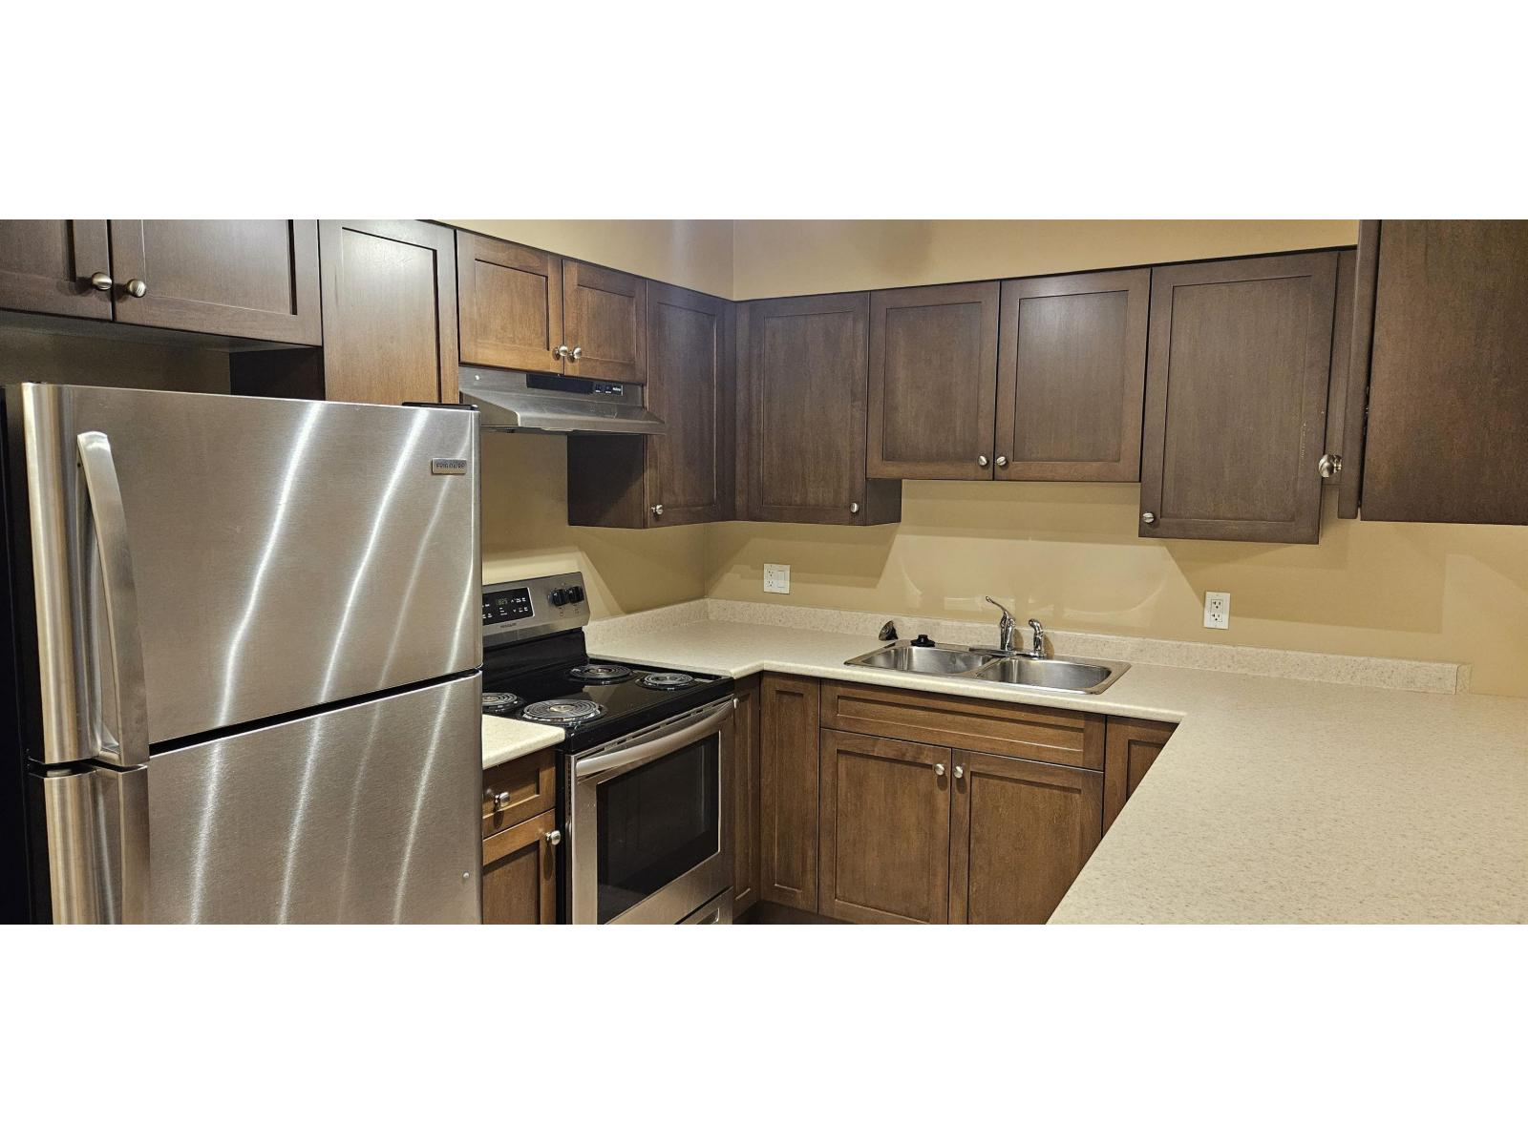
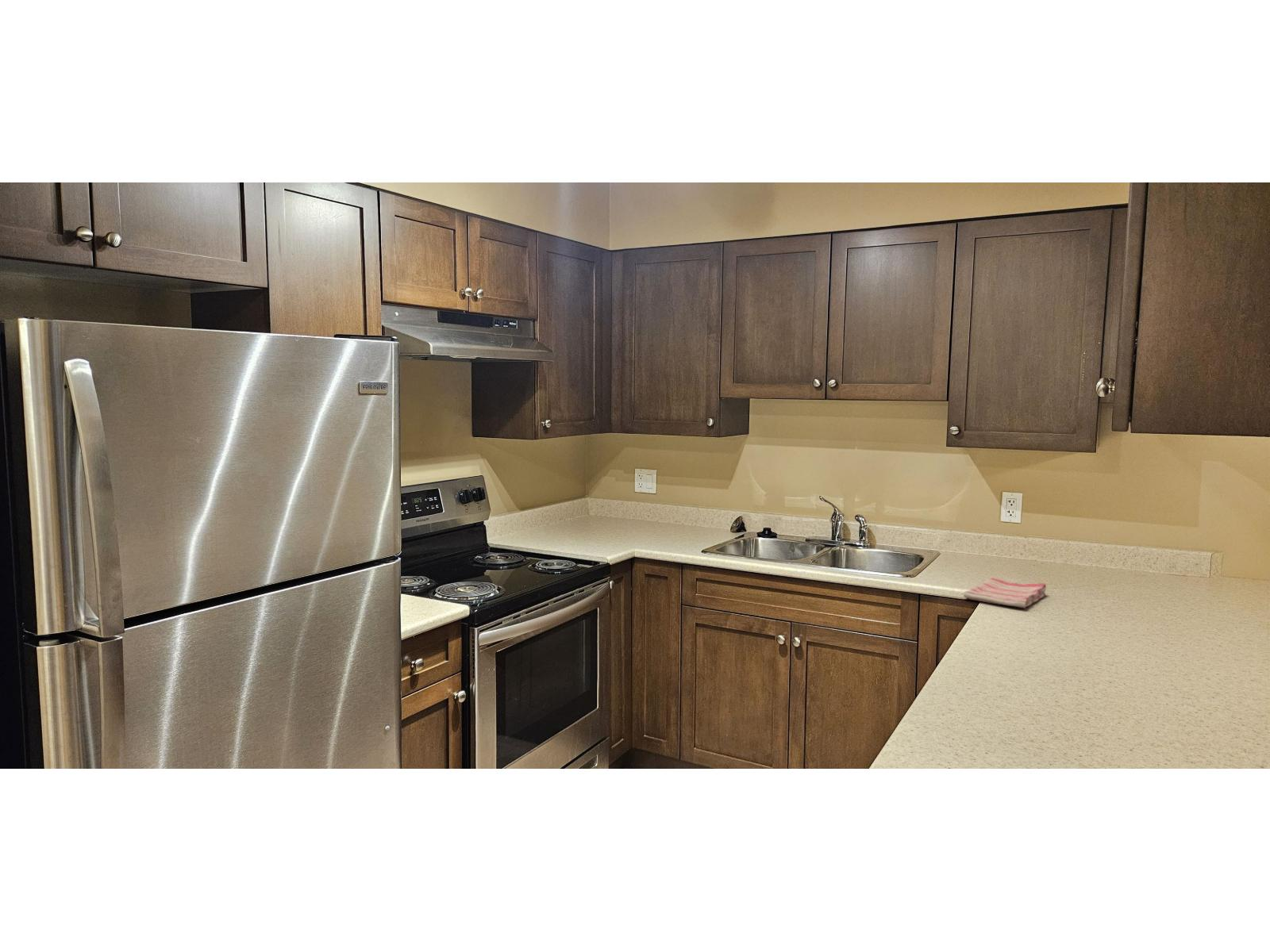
+ dish towel [963,578,1047,609]
